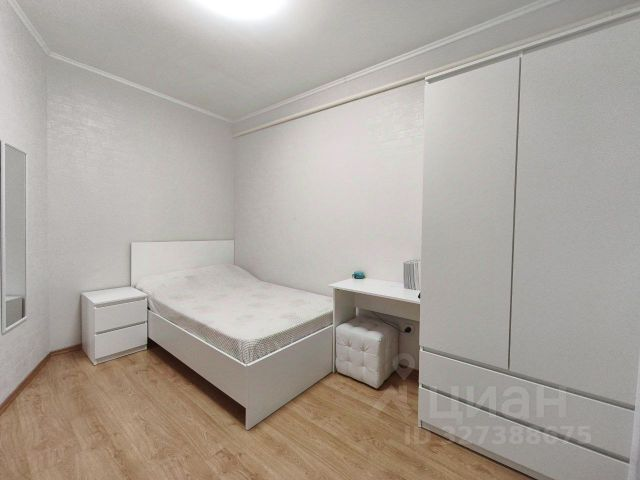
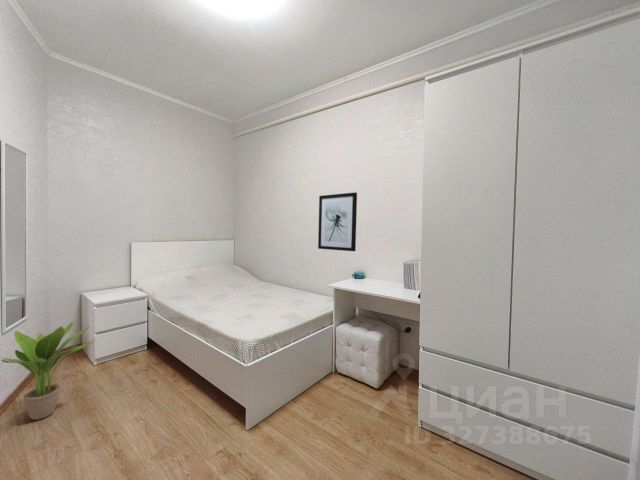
+ potted plant [0,321,95,421]
+ wall art [317,191,358,252]
